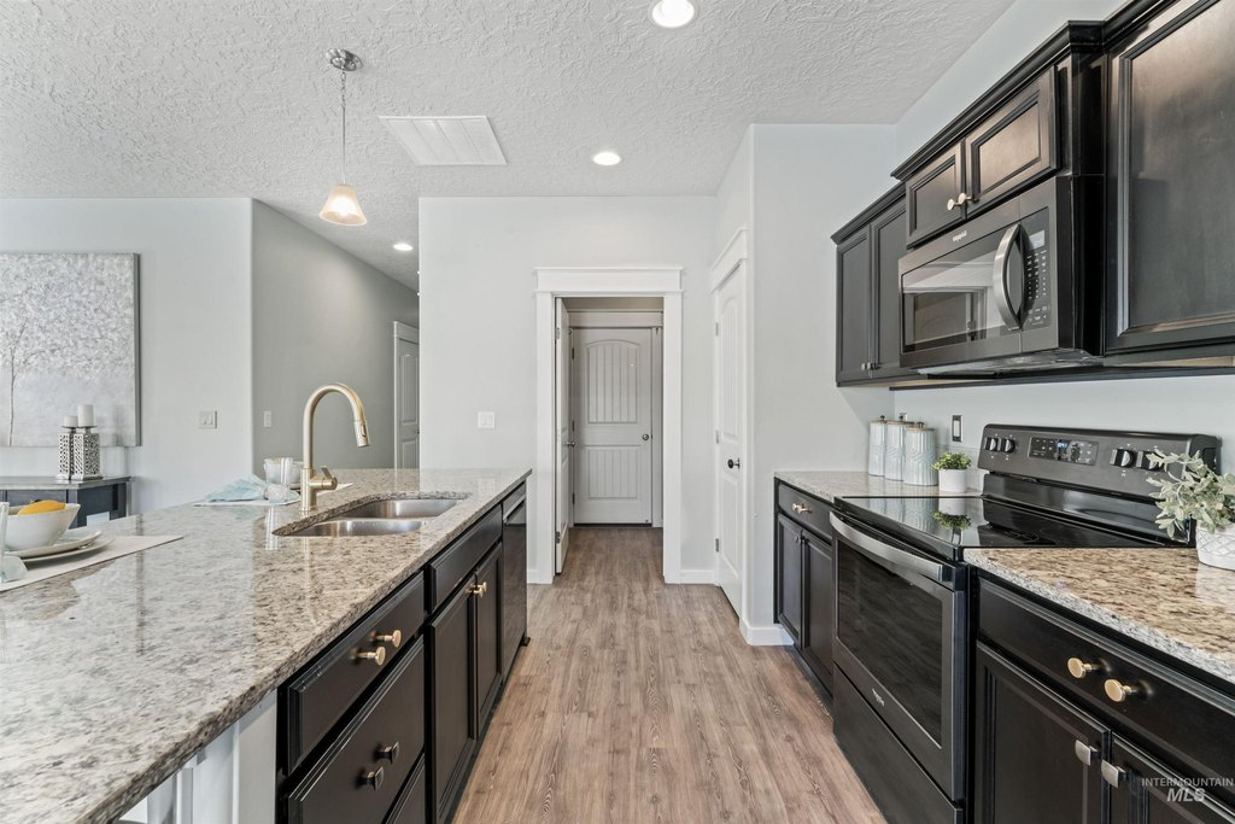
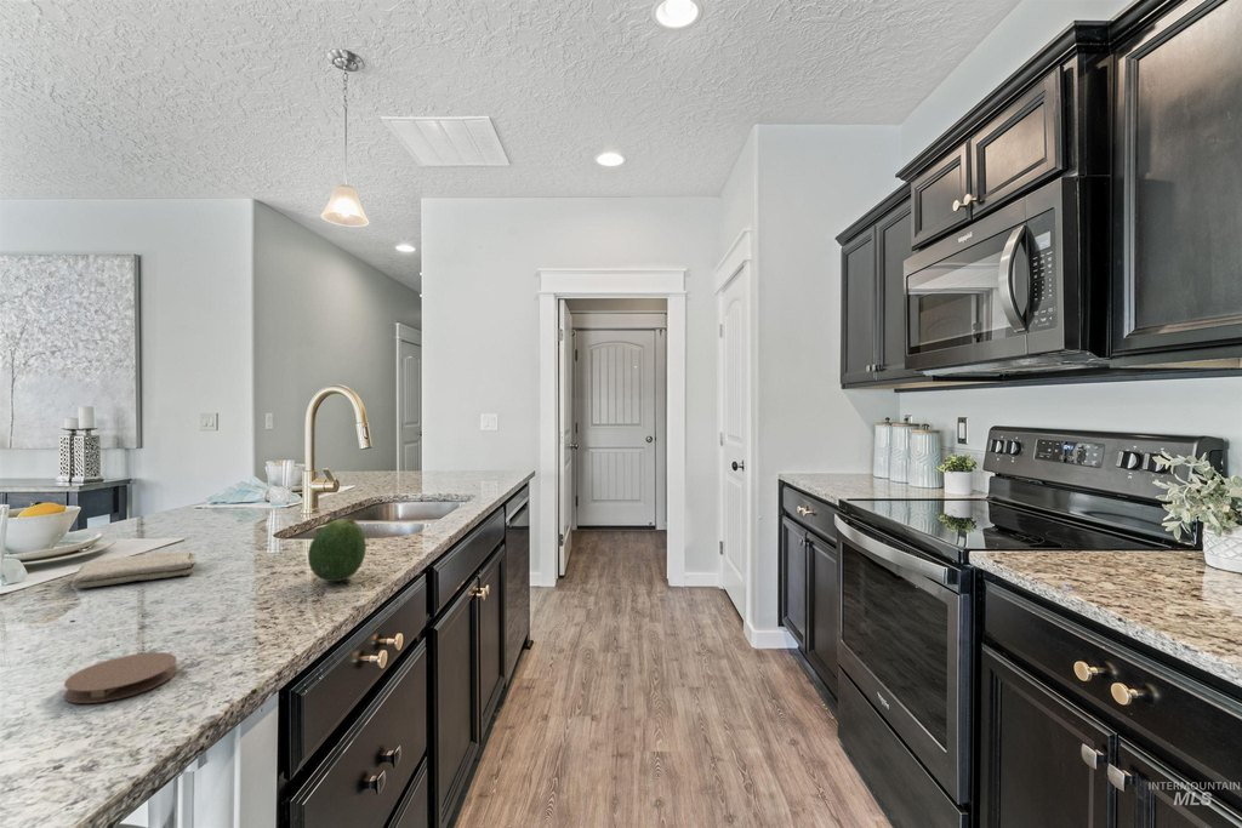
+ fruit [307,515,368,583]
+ washcloth [72,550,198,589]
+ coaster [63,651,177,704]
